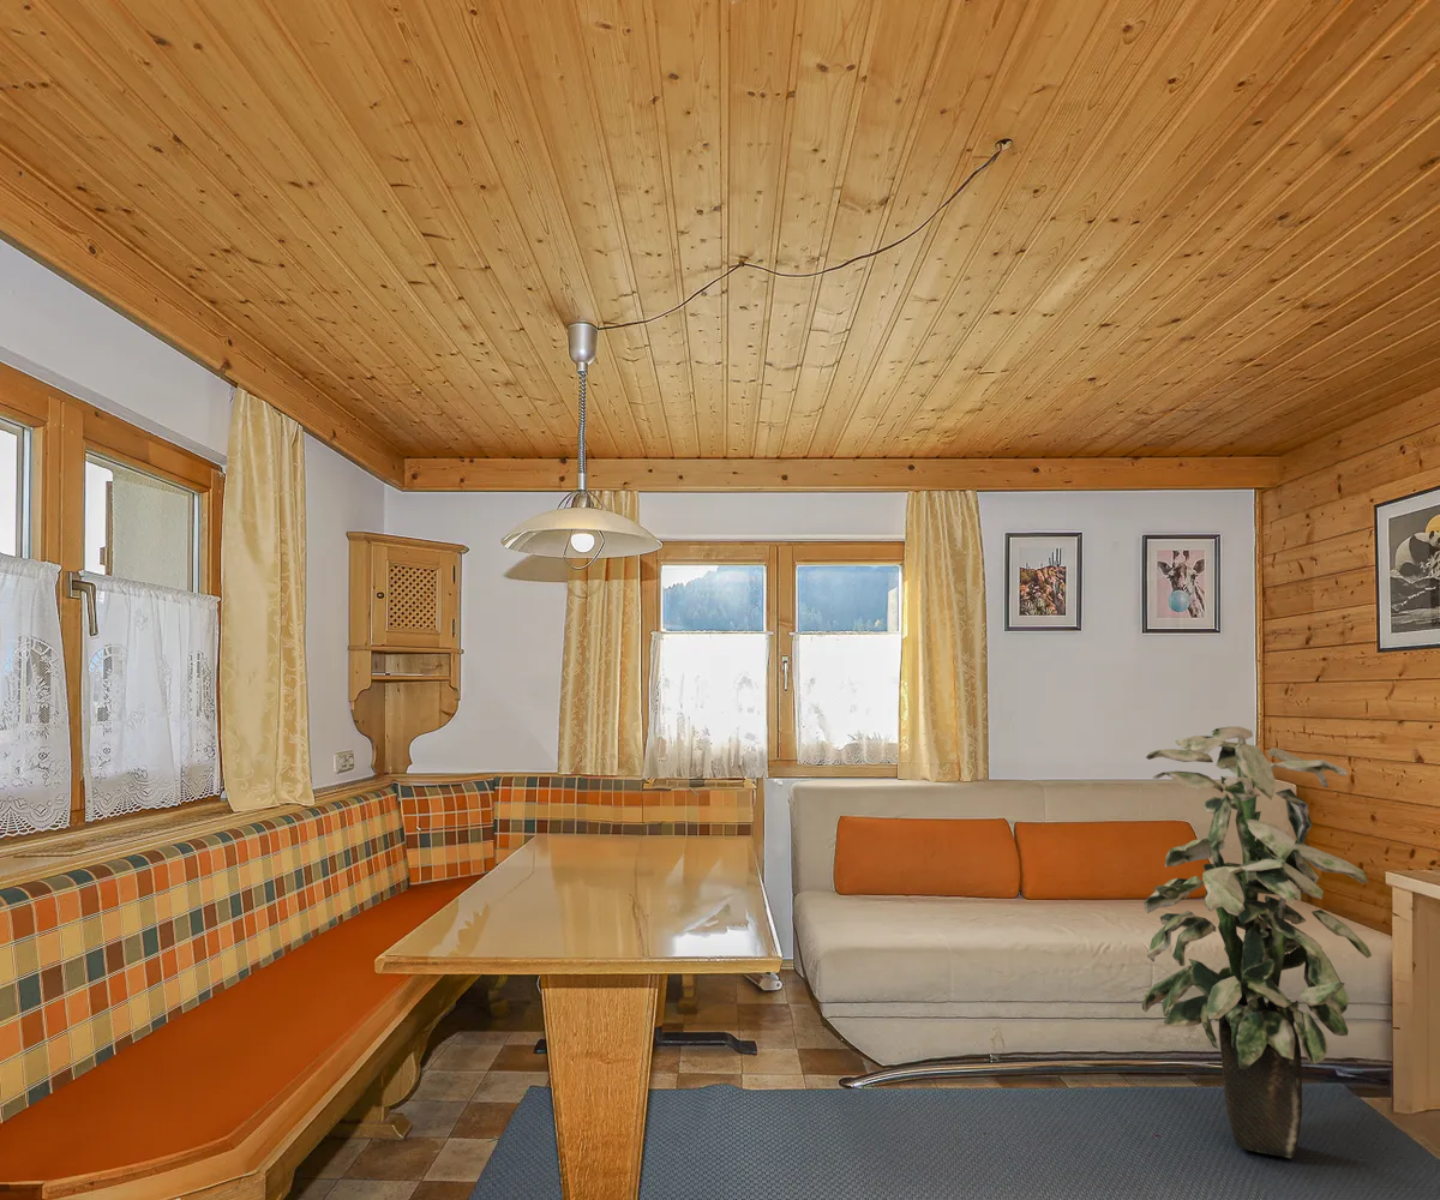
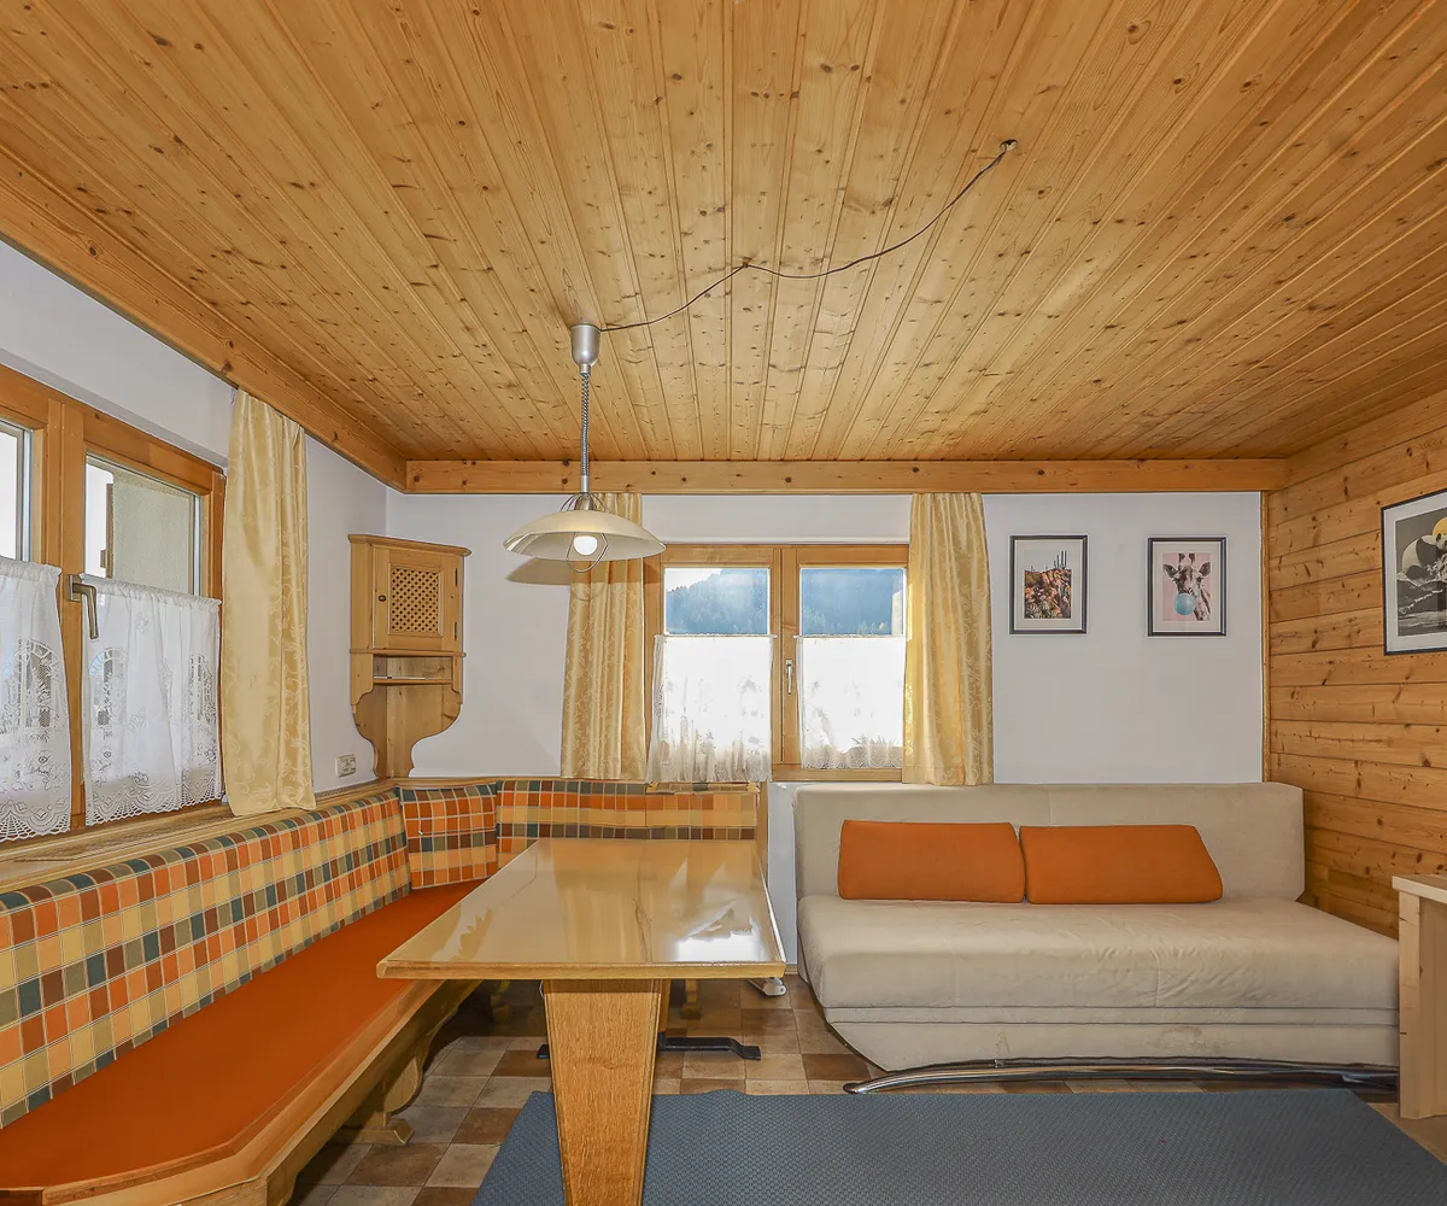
- indoor plant [1141,726,1373,1159]
